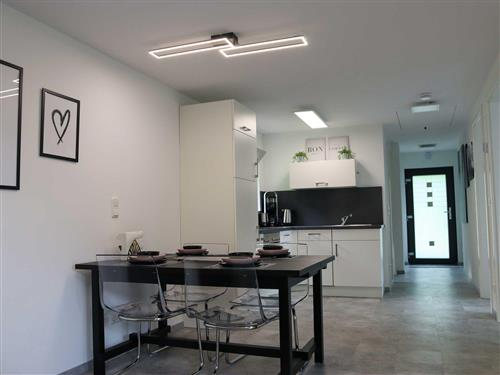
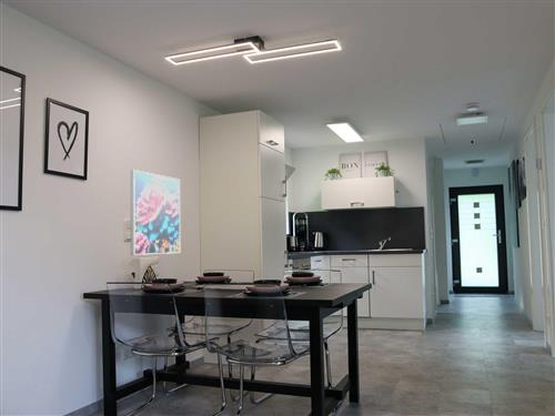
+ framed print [130,169,181,256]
